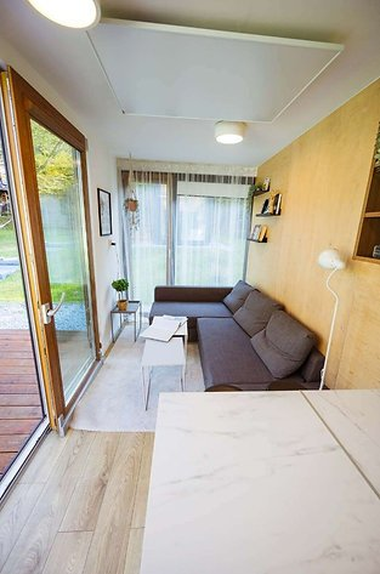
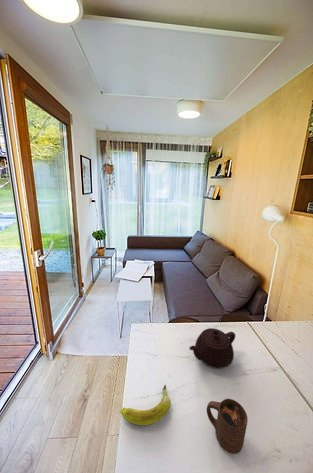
+ banana [119,384,172,426]
+ teapot [188,327,236,370]
+ cup [206,398,249,455]
